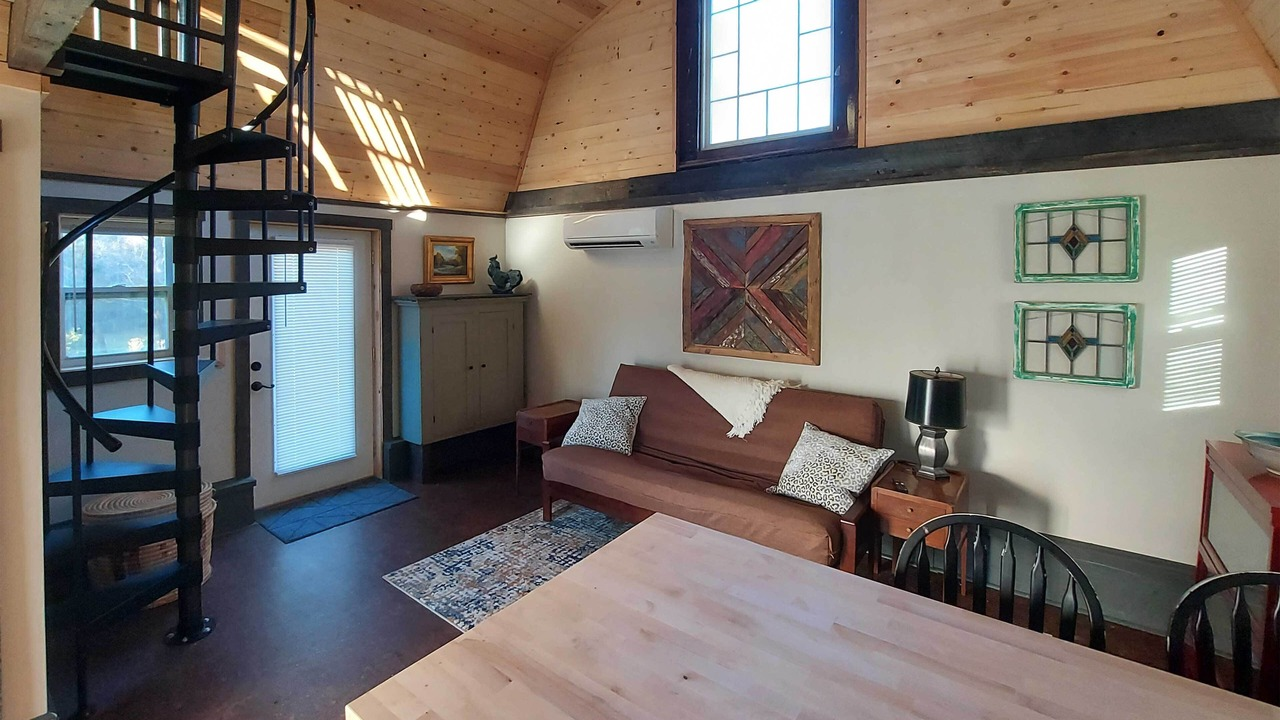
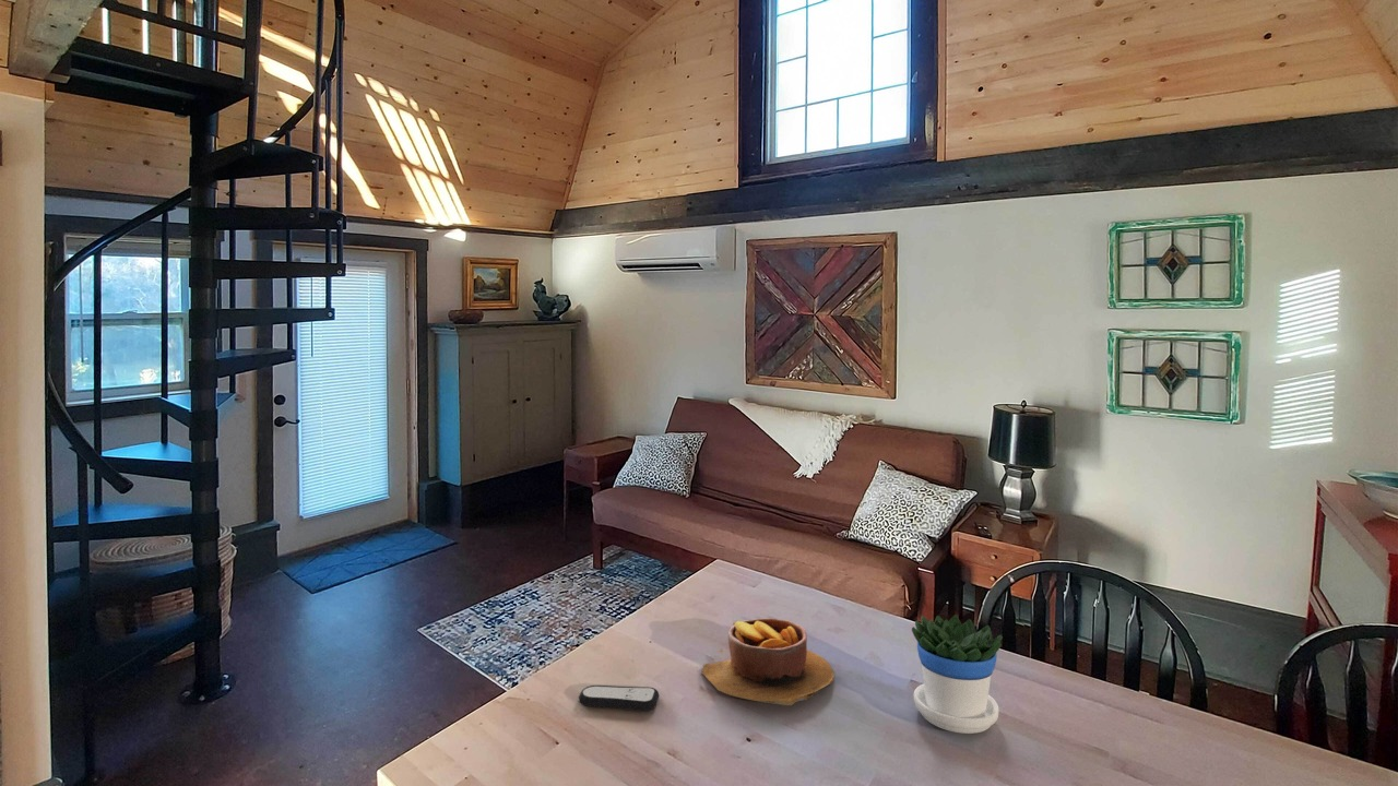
+ flowerpot [911,615,1004,735]
+ bowl [700,617,836,706]
+ remote control [578,684,660,712]
